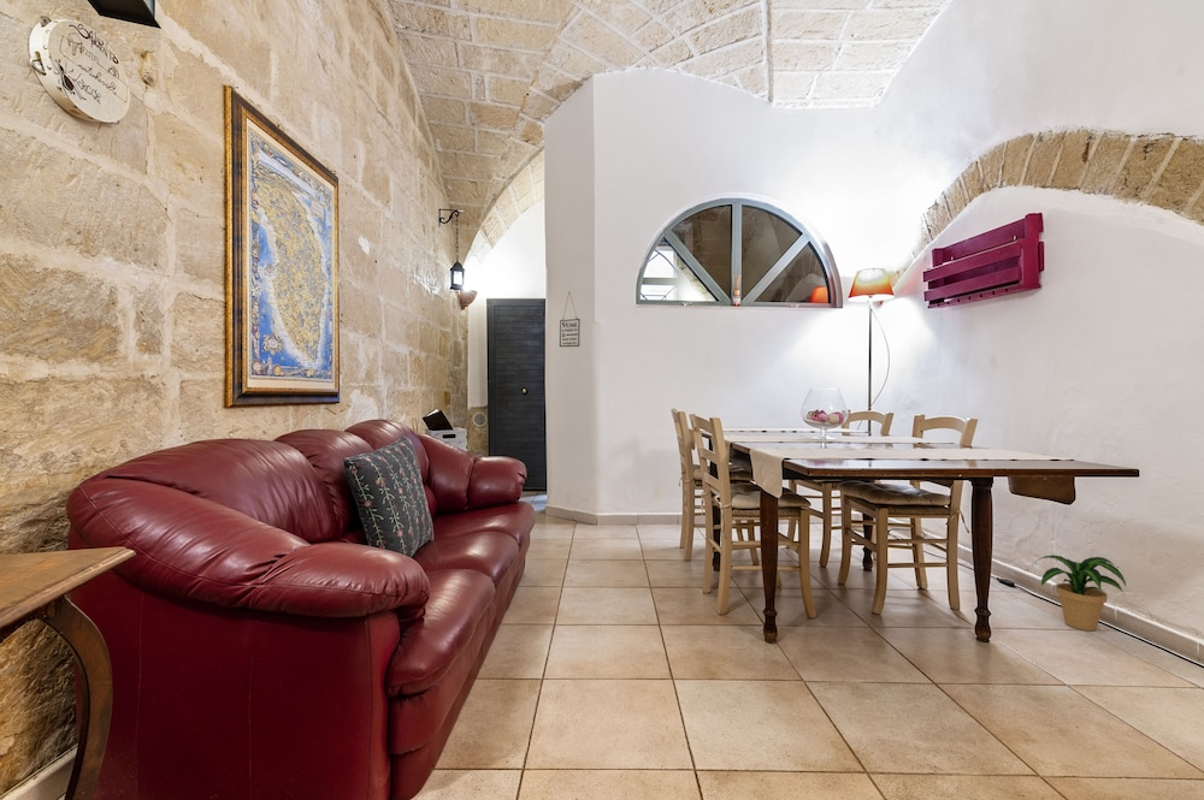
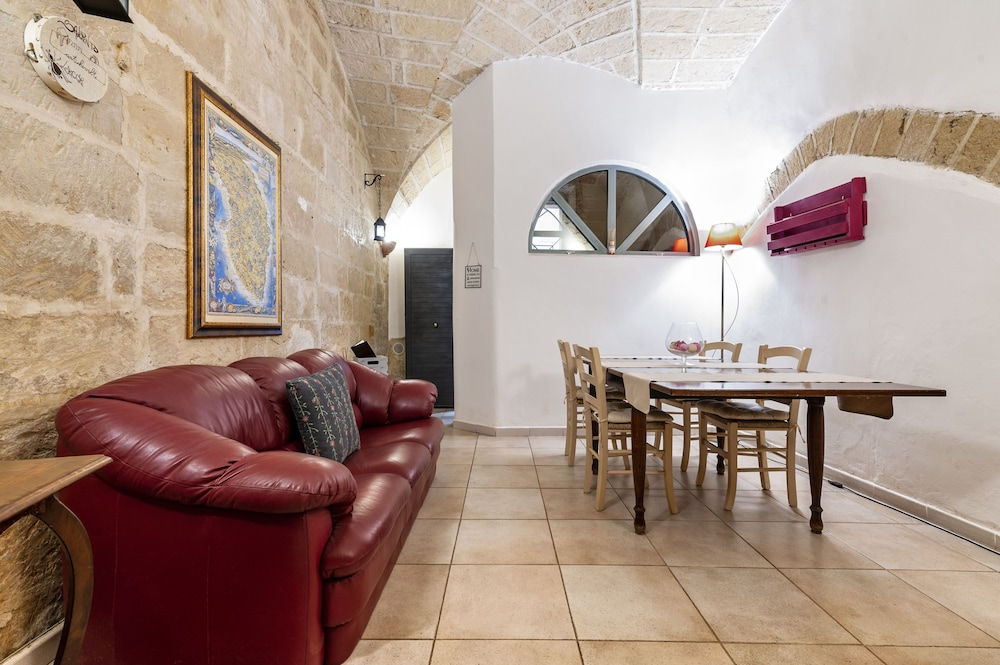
- potted plant [1031,555,1127,632]
